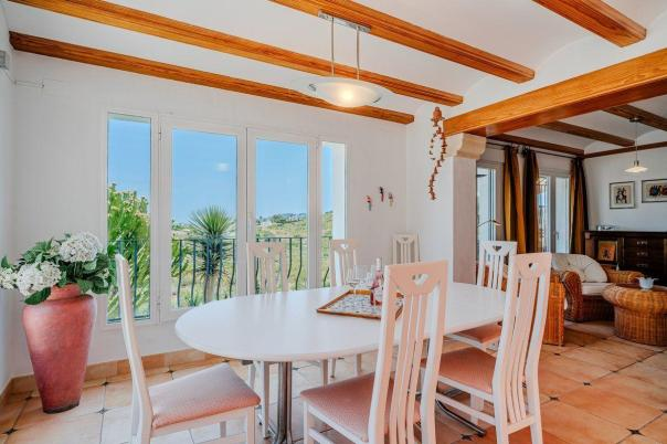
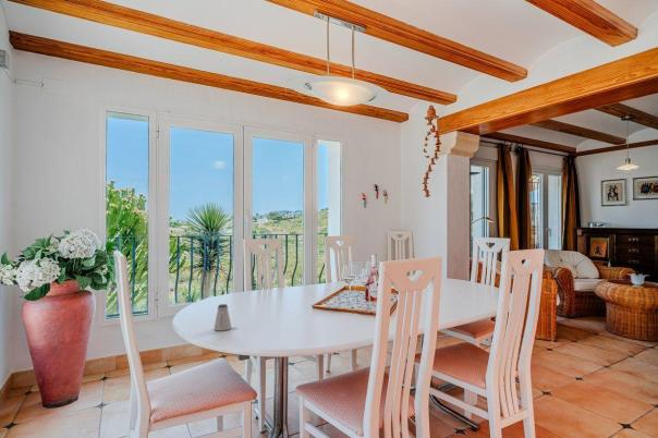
+ saltshaker [212,303,232,331]
